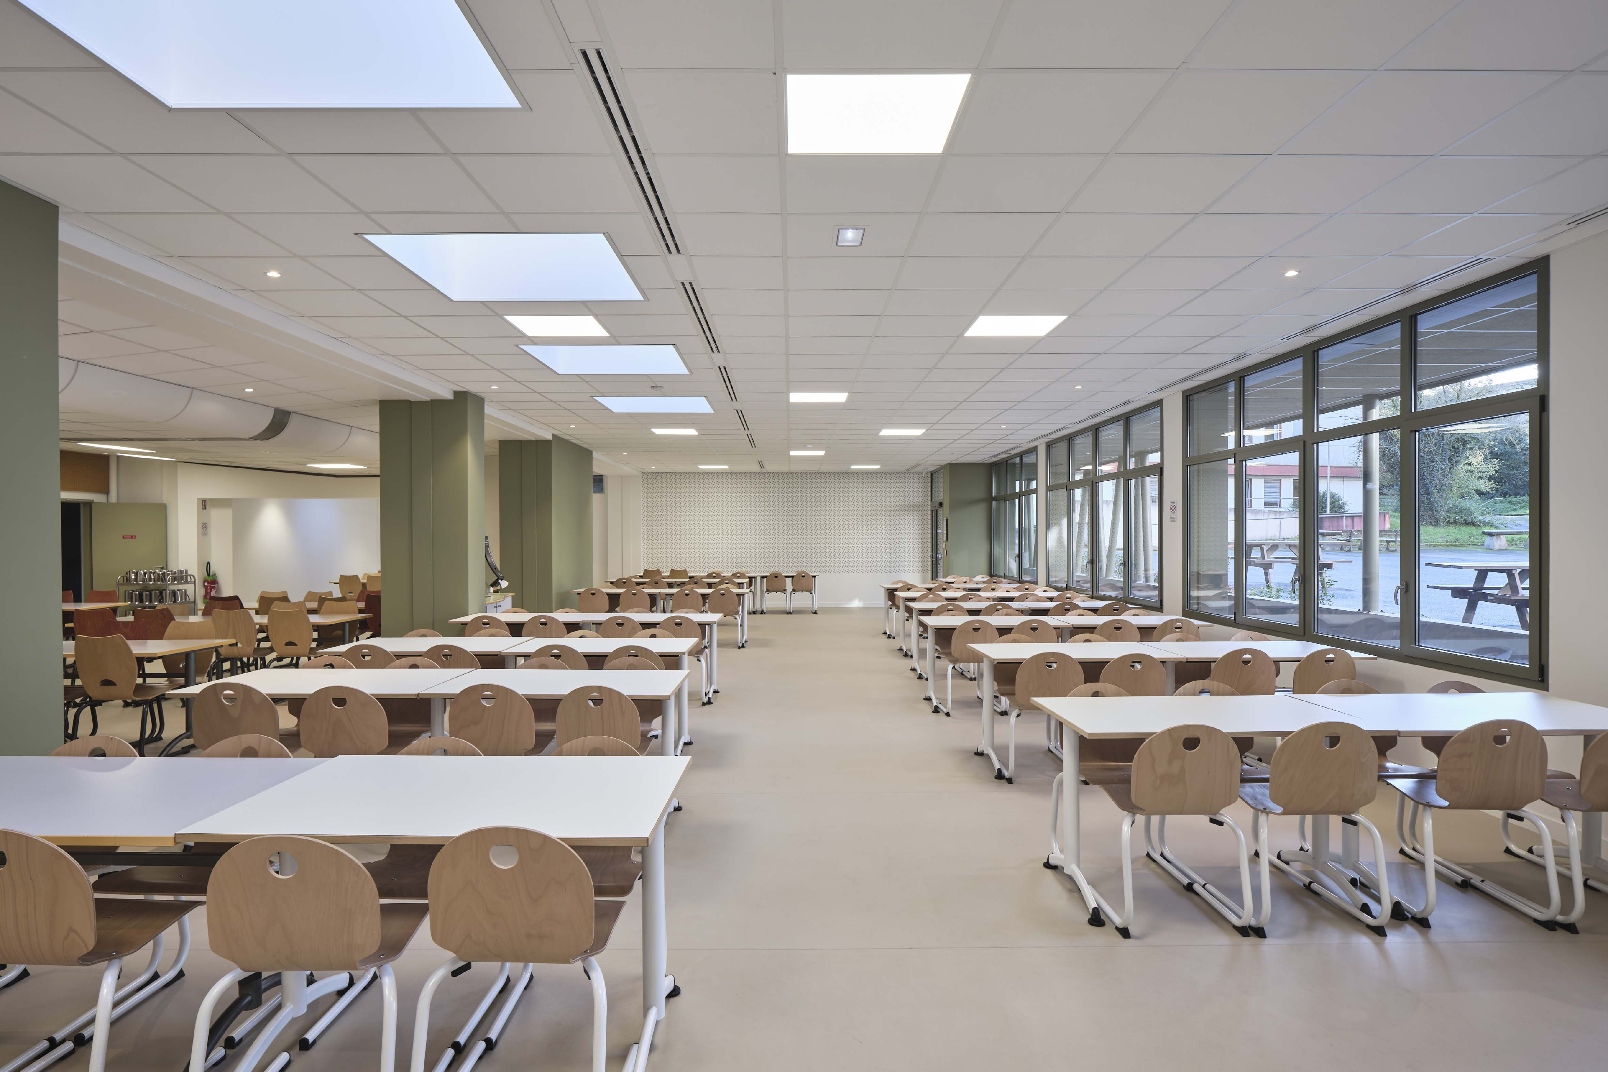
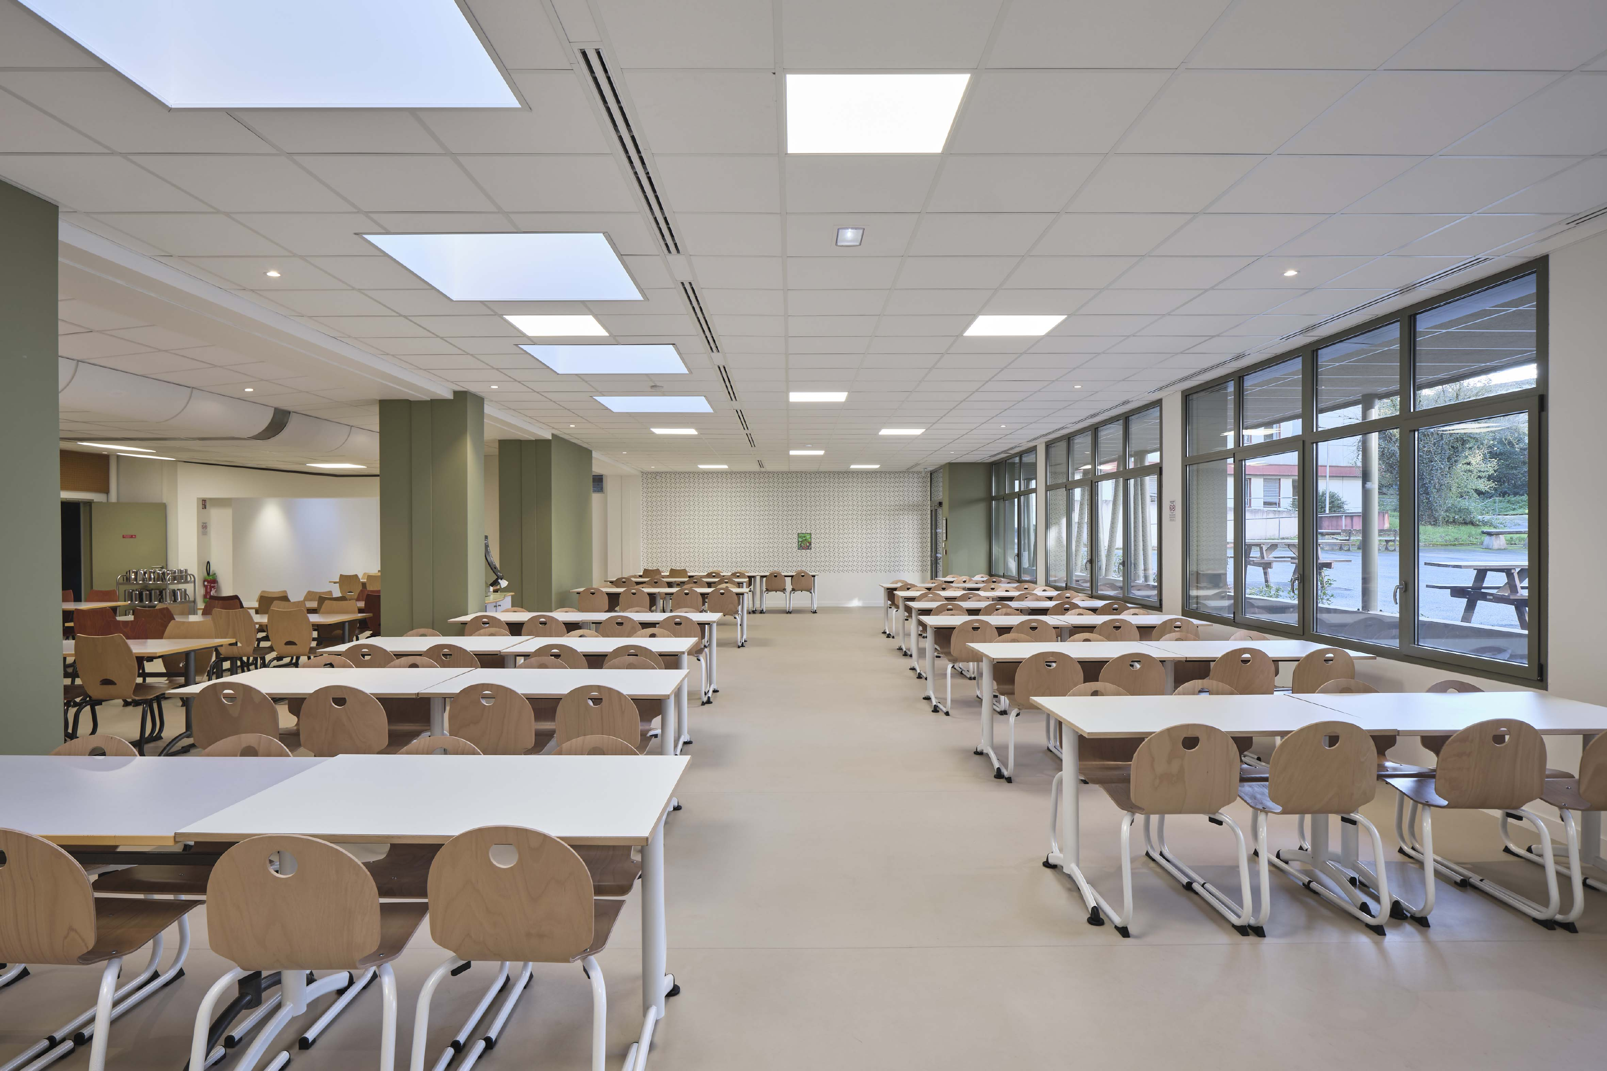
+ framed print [798,533,812,550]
